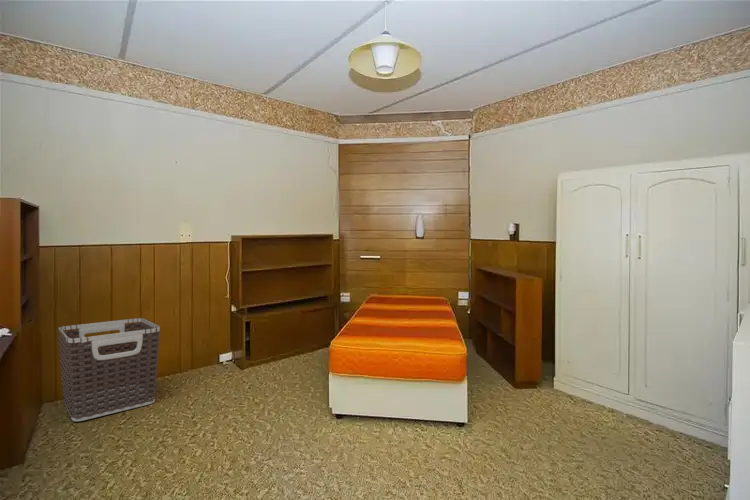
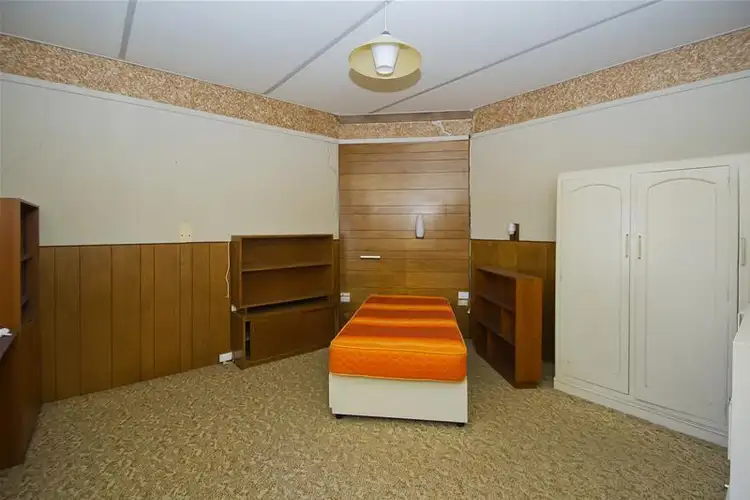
- clothes hamper [57,317,162,422]
